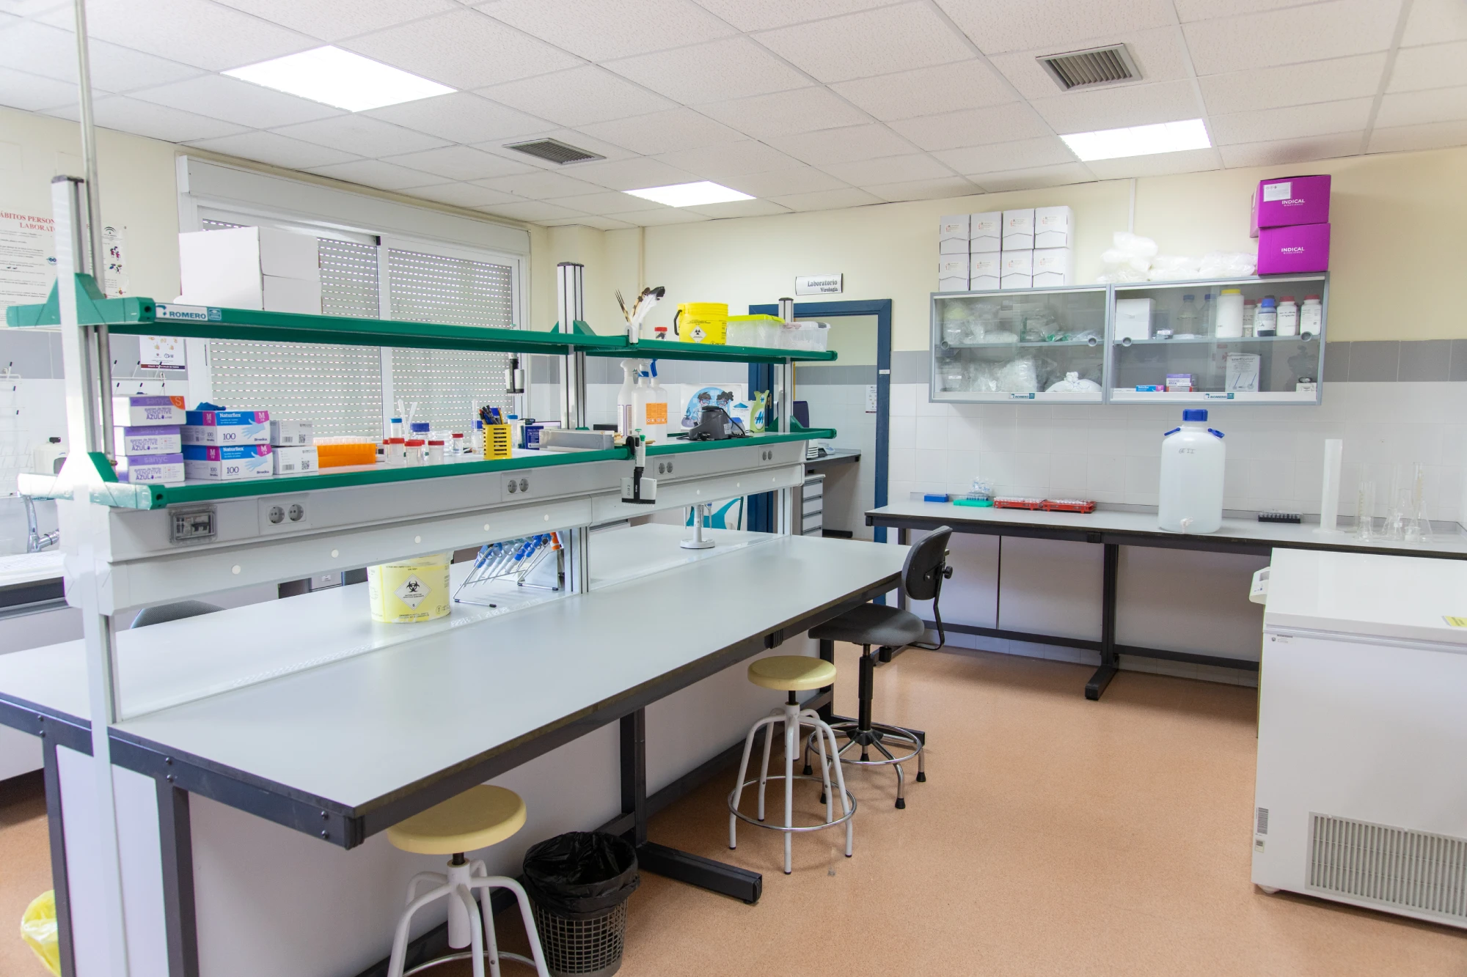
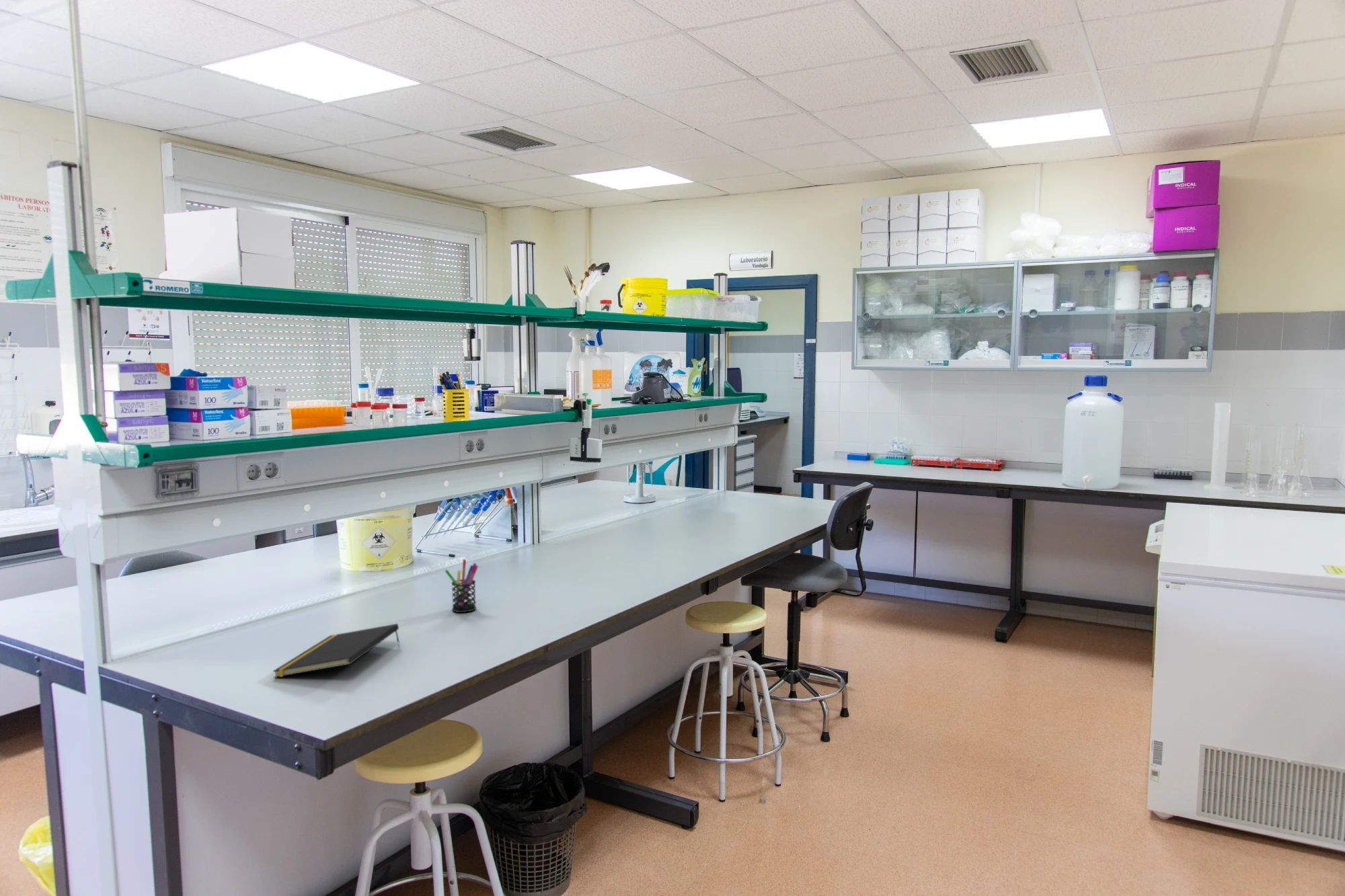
+ pen holder [444,559,479,613]
+ notepad [272,623,400,678]
